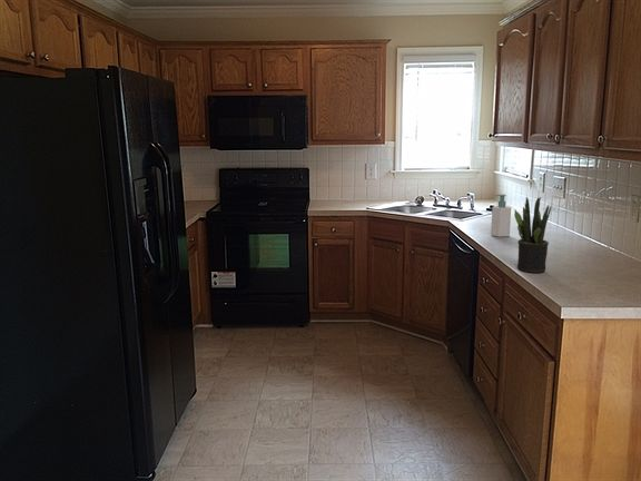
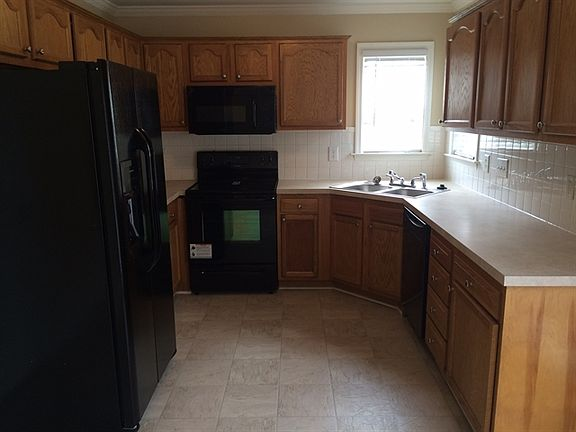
- soap bottle [490,194,512,238]
- potted plant [513,196,553,274]
